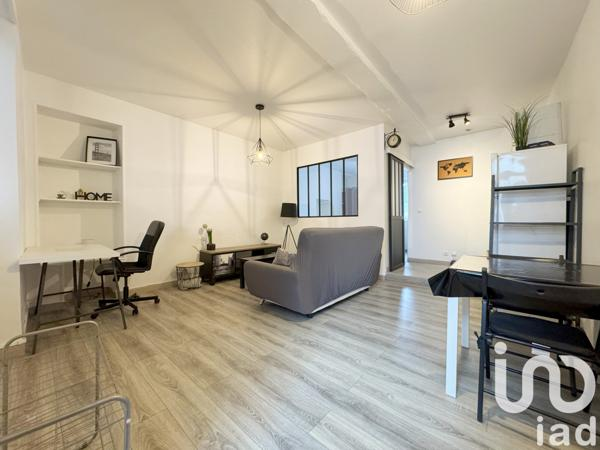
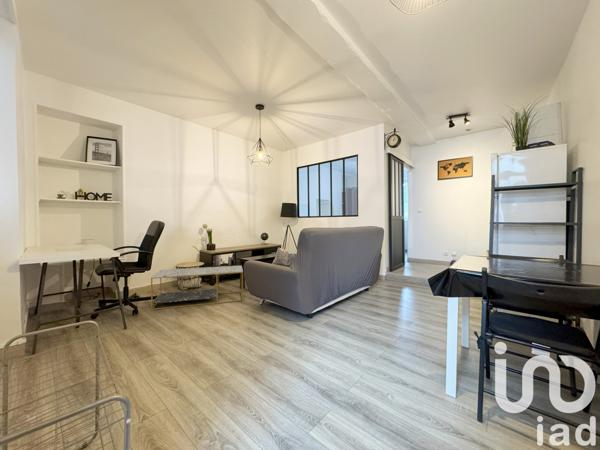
+ coffee table [150,265,244,311]
